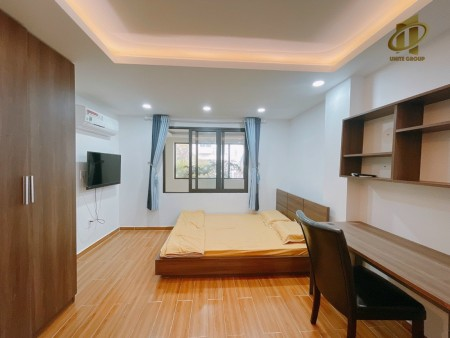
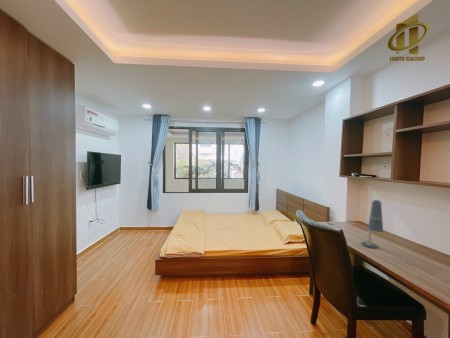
+ desk lamp [361,199,384,249]
